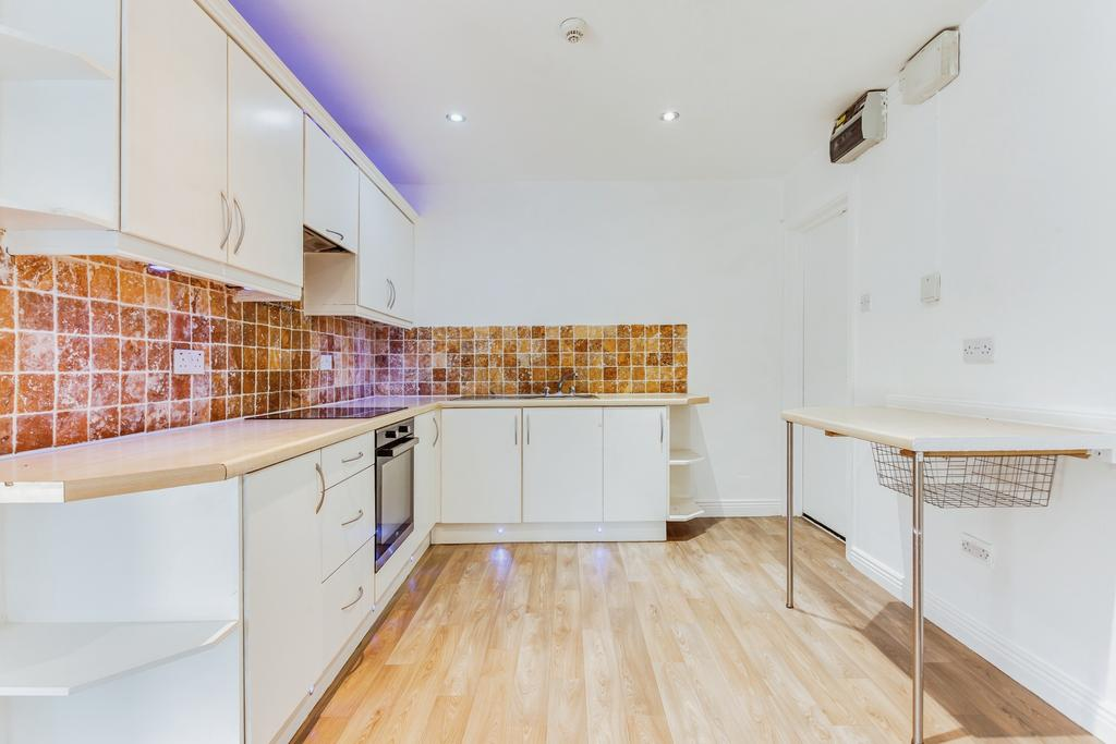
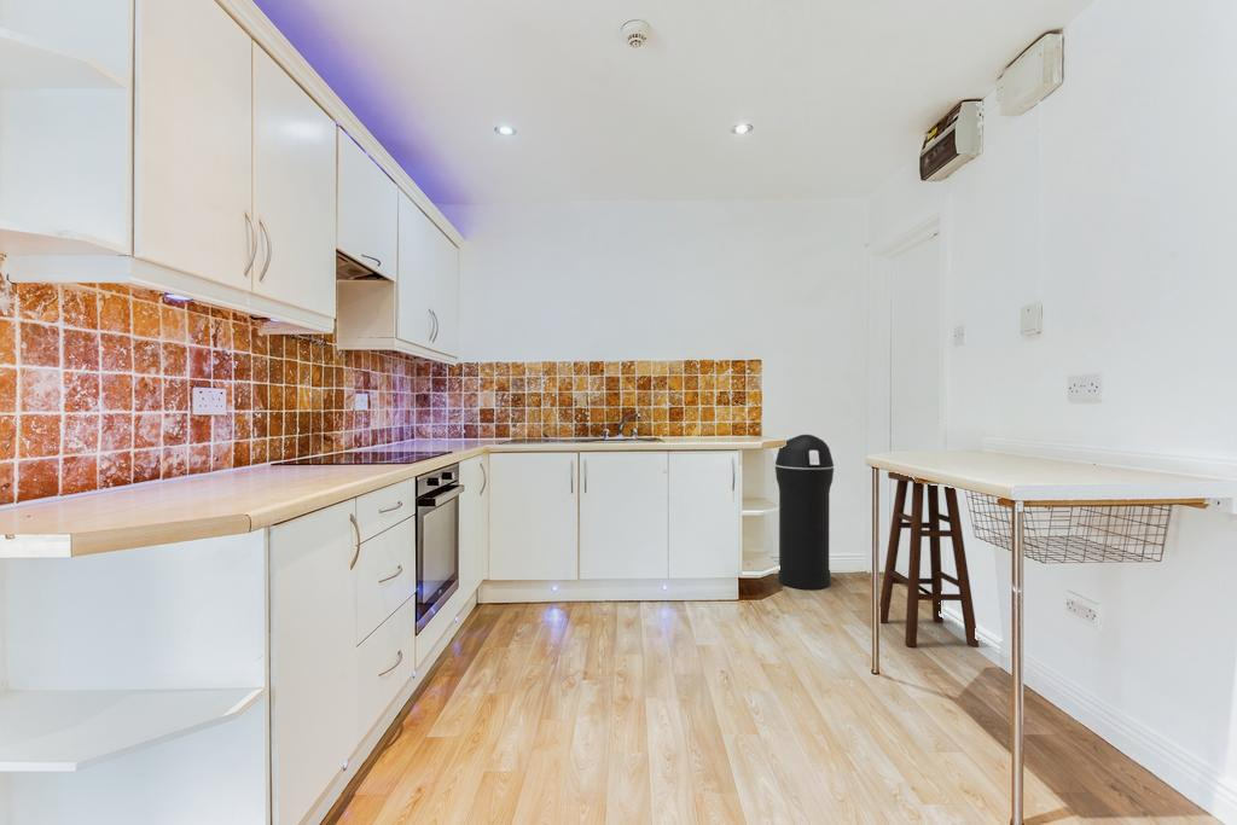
+ trash can [774,434,835,591]
+ bar stool [878,471,980,649]
